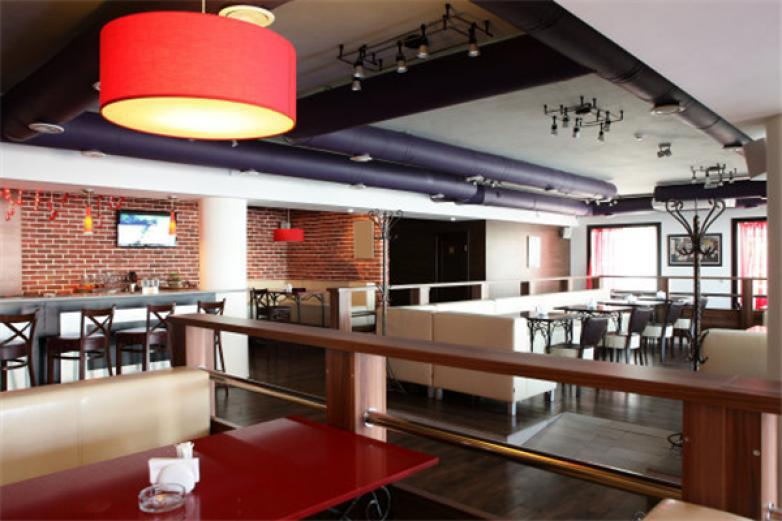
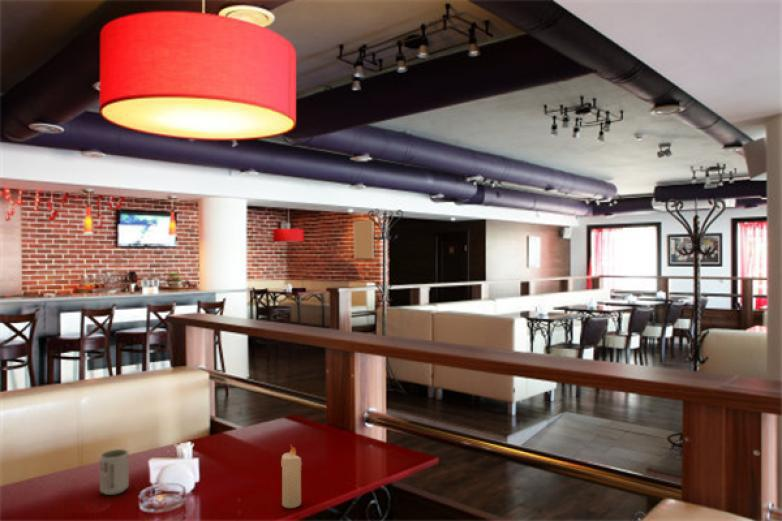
+ candle [280,444,303,509]
+ cup [99,448,130,496]
